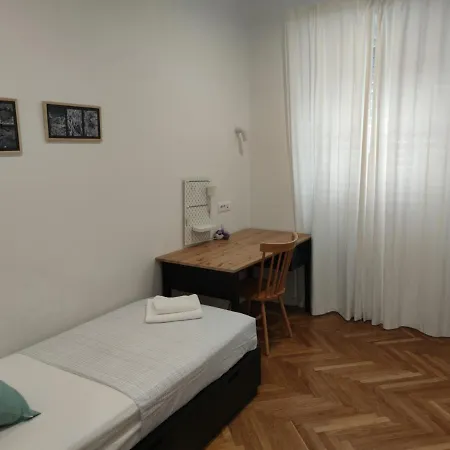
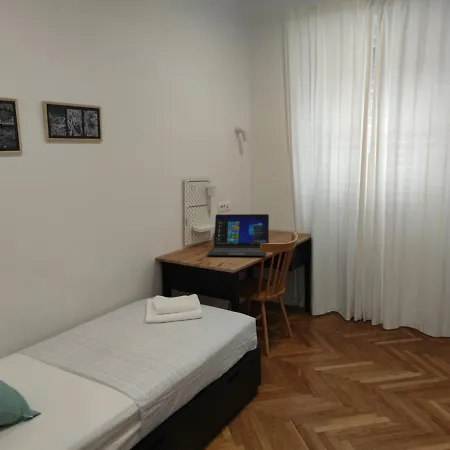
+ laptop [206,213,270,257]
